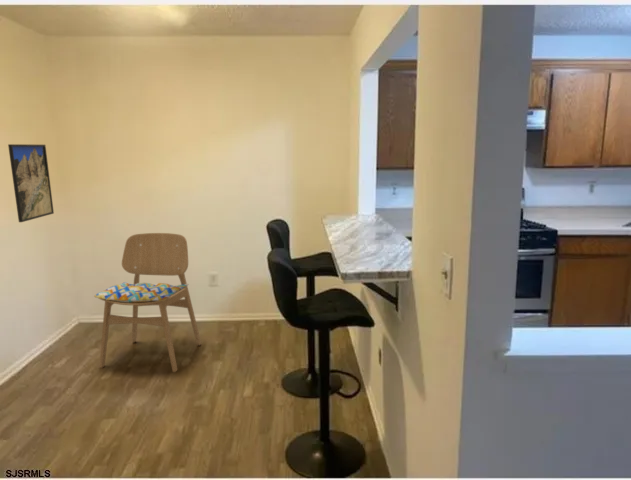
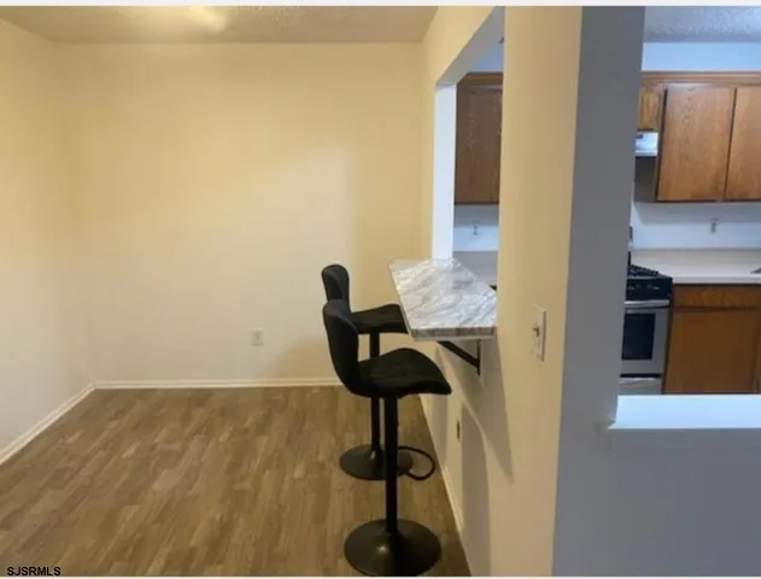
- dining chair [93,232,202,373]
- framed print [7,143,55,223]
